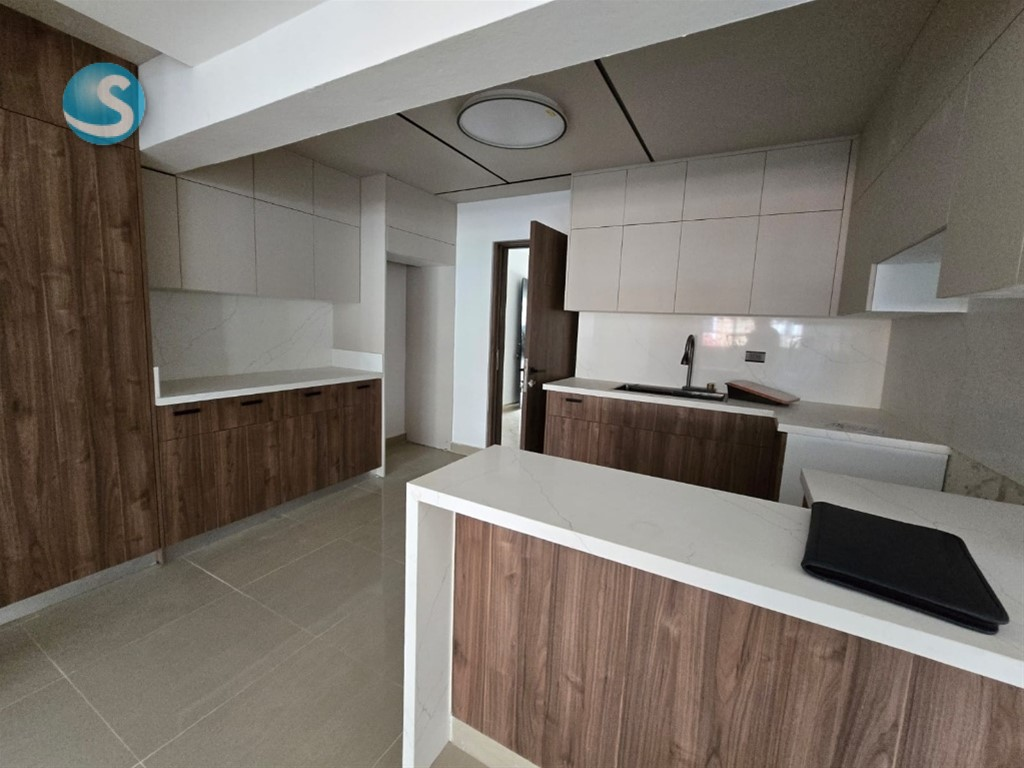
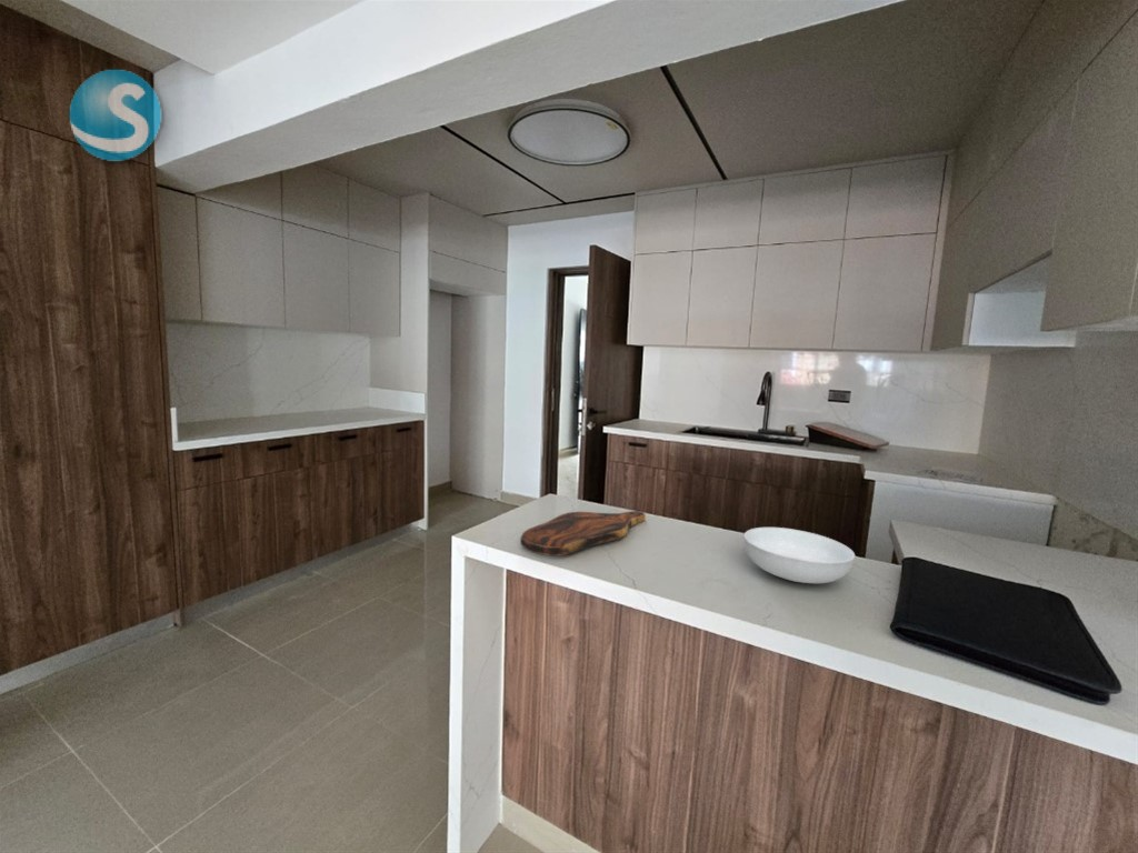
+ cutting board [519,510,647,558]
+ serving bowl [742,526,856,584]
